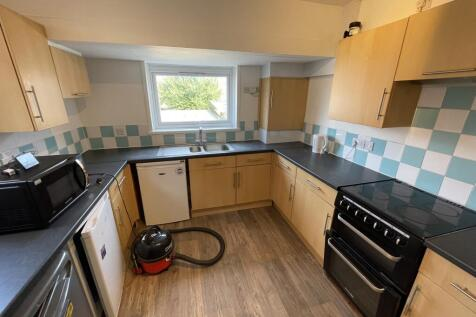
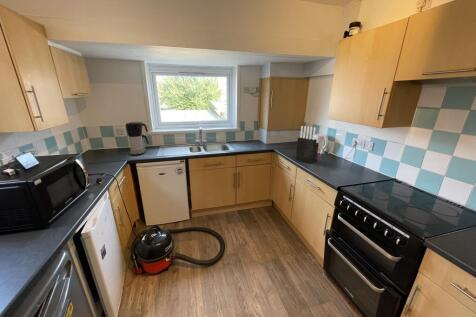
+ knife block [295,125,320,164]
+ coffee maker [125,120,150,156]
